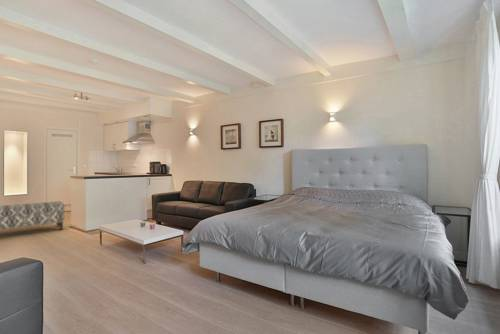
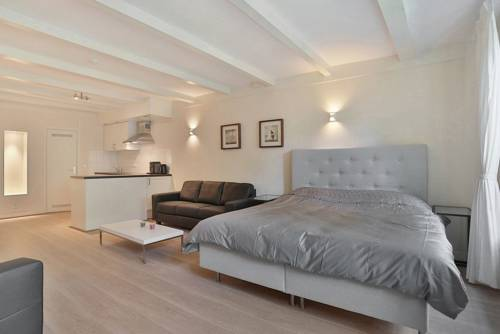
- bench [0,200,66,231]
